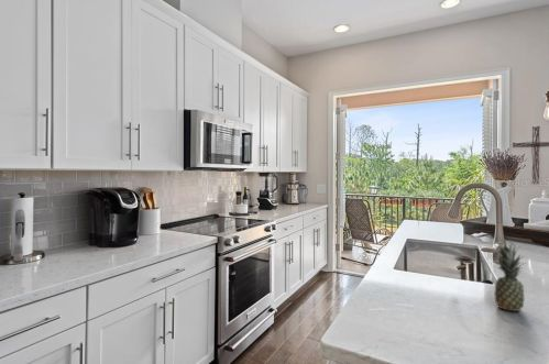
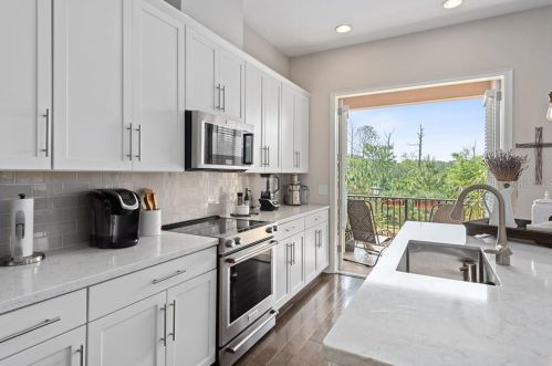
- fruit [492,239,526,312]
